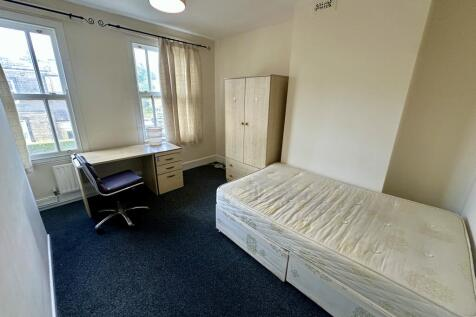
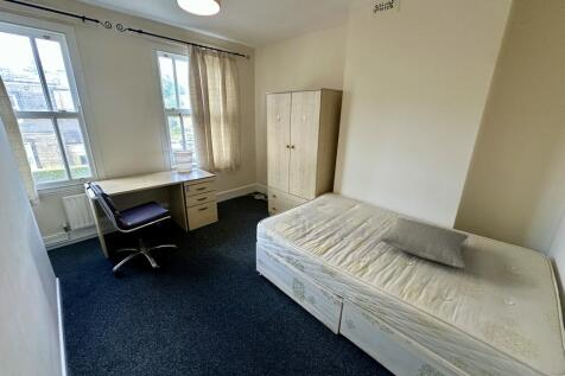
+ pillow [379,216,470,269]
